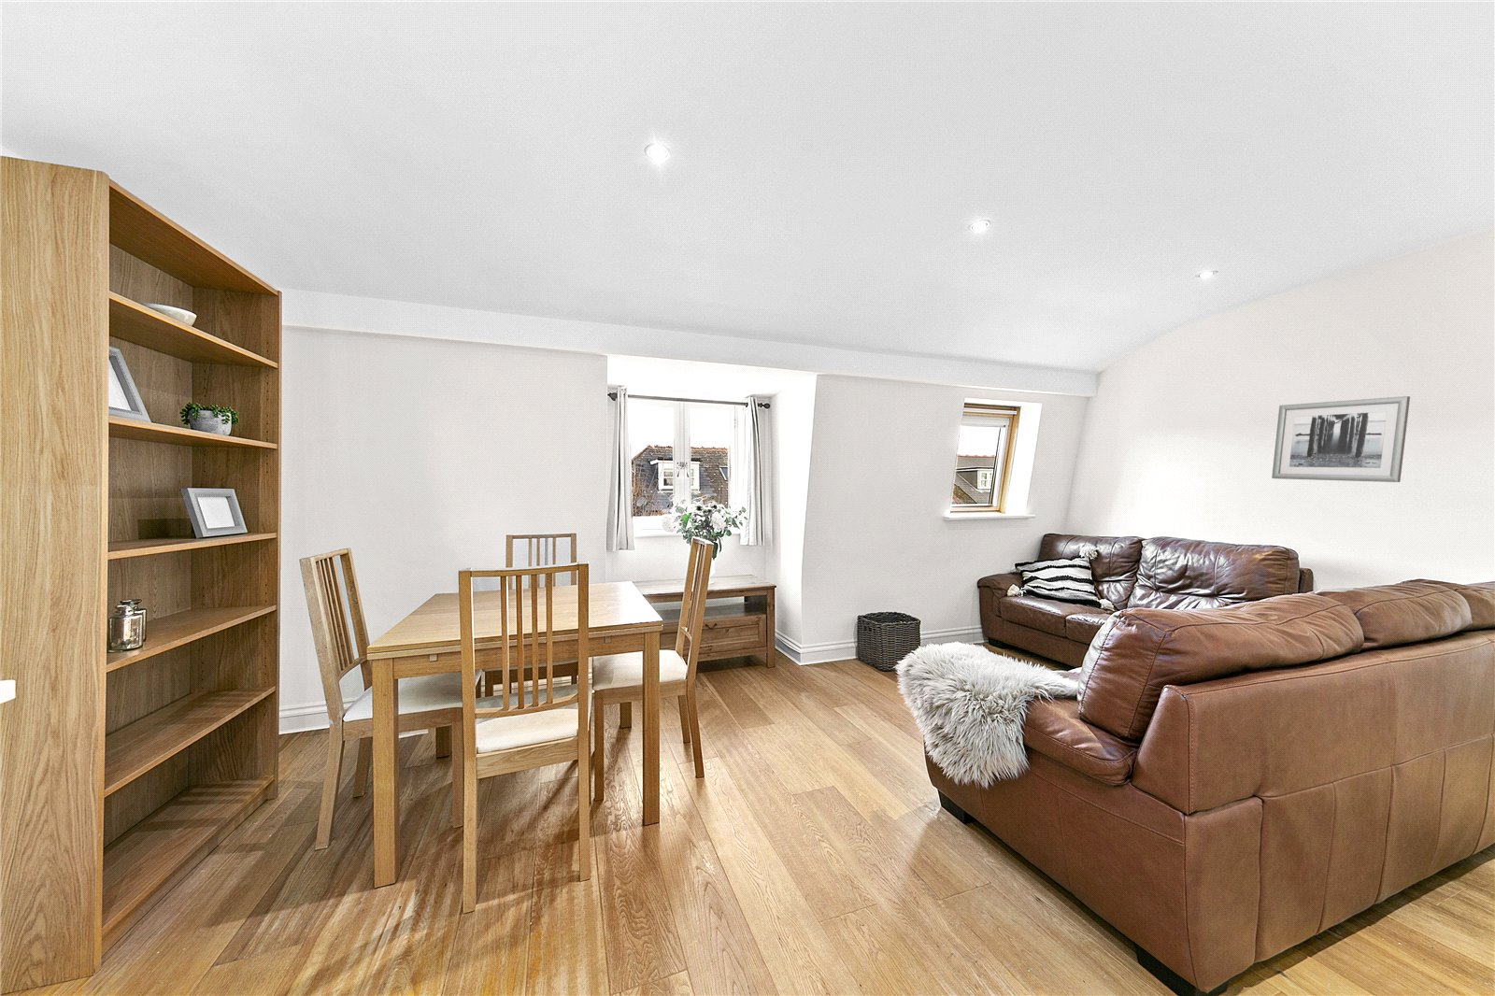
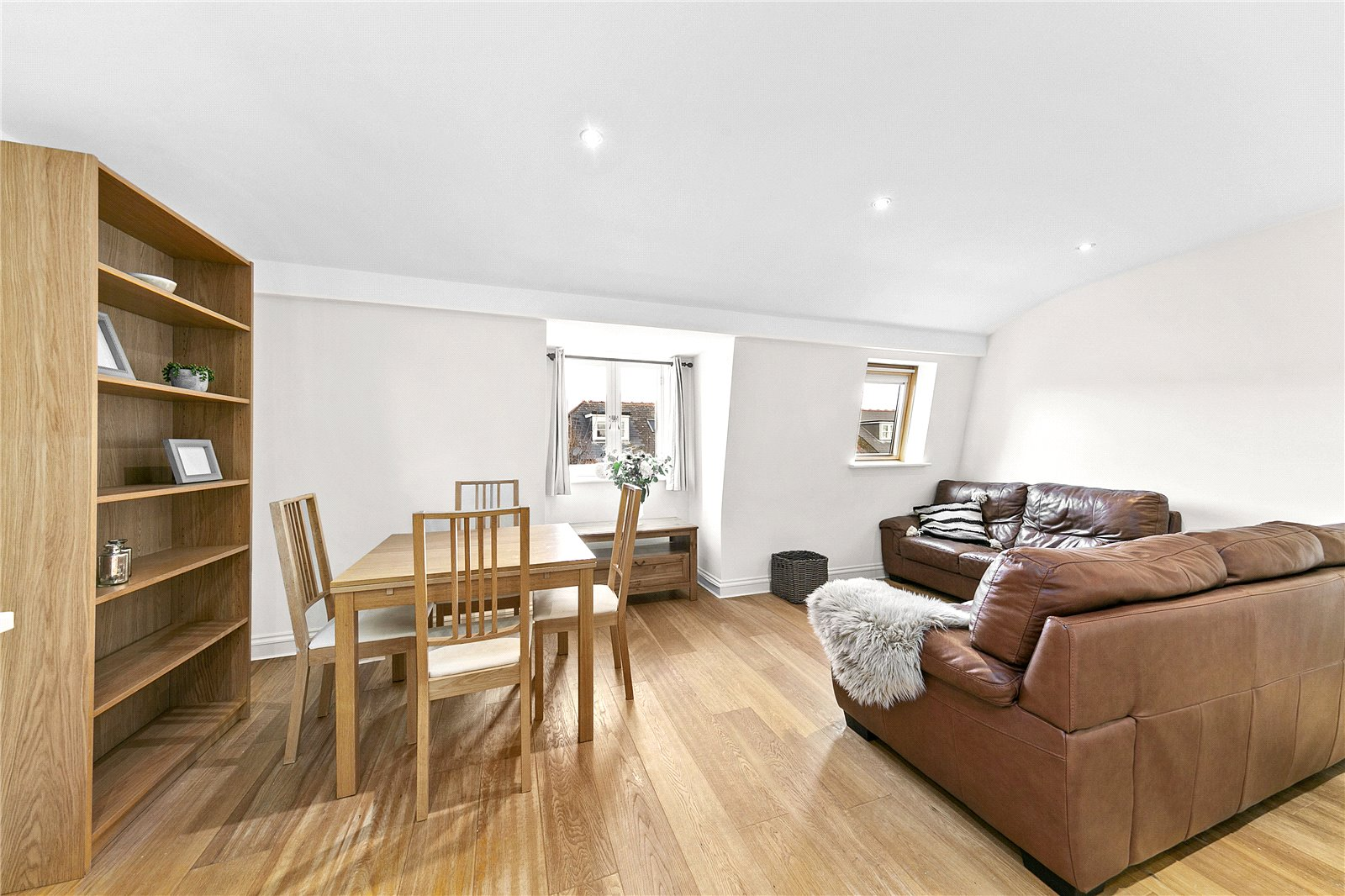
- wall art [1270,396,1411,484]
